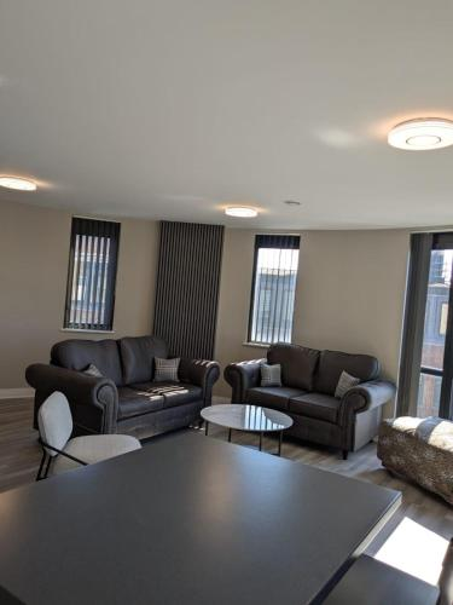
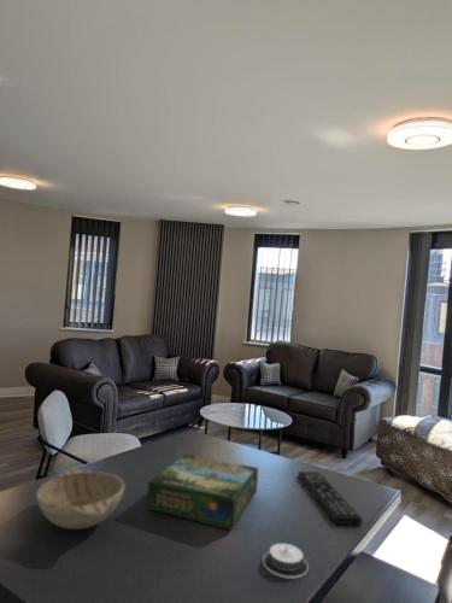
+ remote control [297,470,364,526]
+ decorative bowl [35,468,127,531]
+ board game [145,452,259,532]
+ architectural model [262,543,310,580]
